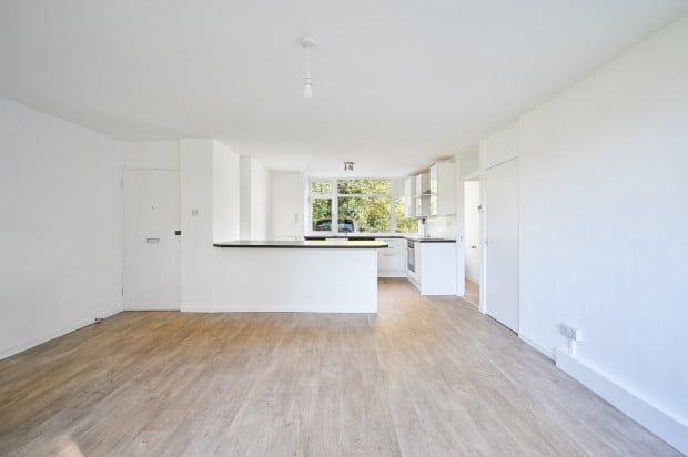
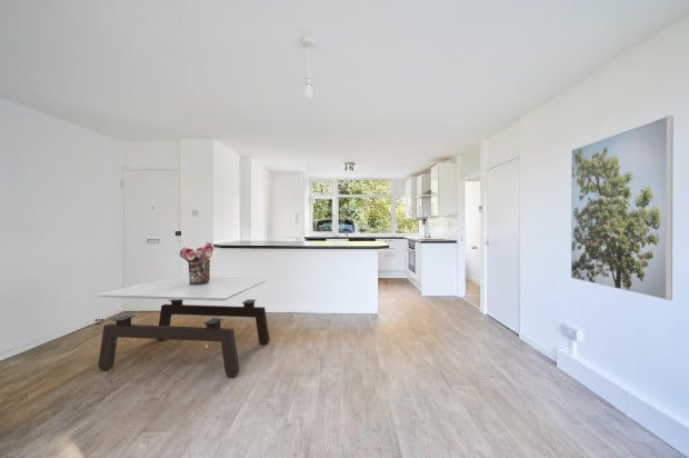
+ coffee table [96,276,271,378]
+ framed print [570,114,675,301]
+ bouquet [178,241,214,285]
